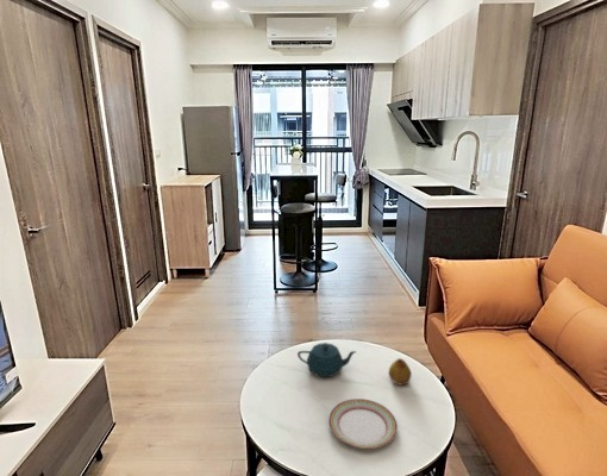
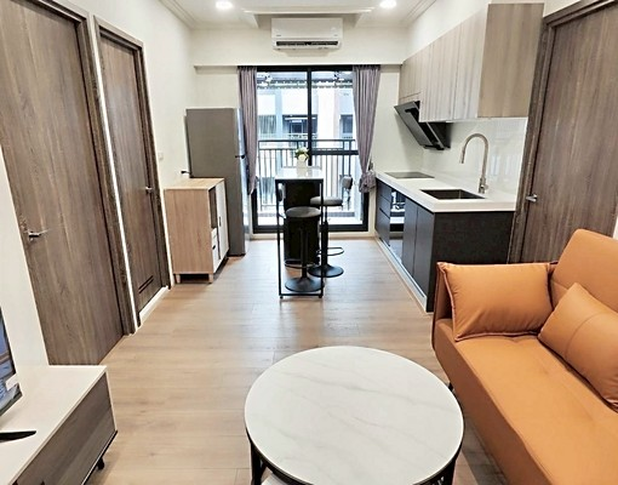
- teapot [296,342,358,378]
- plate [327,397,399,450]
- fruit [388,357,413,387]
